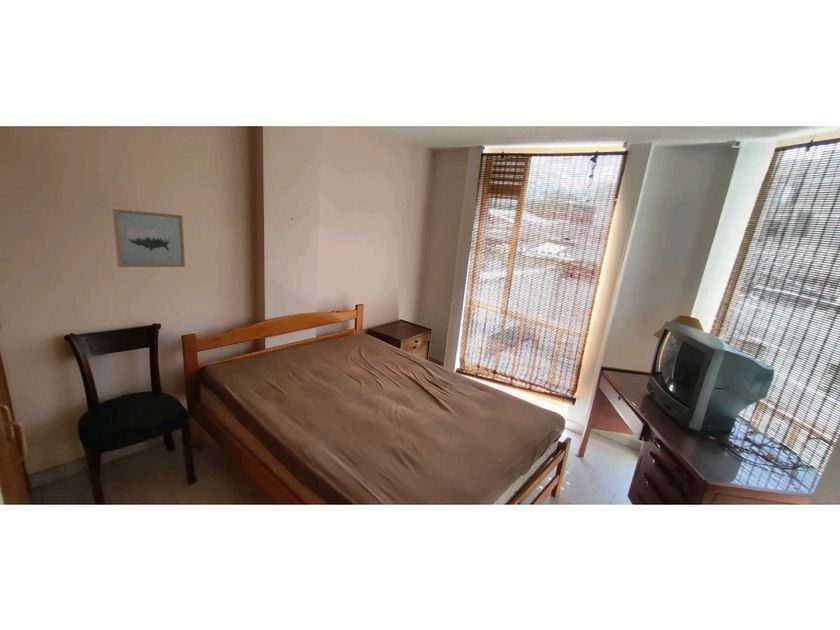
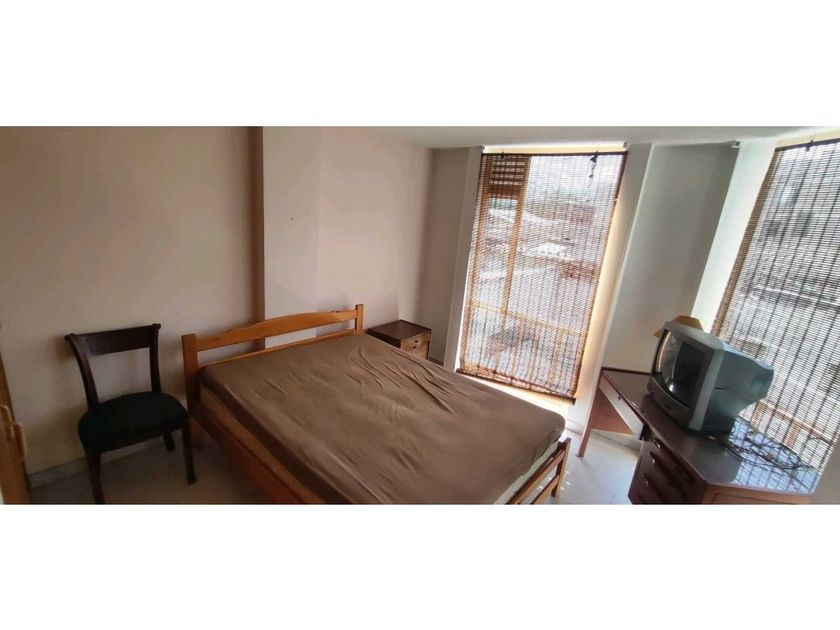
- wall art [111,207,186,268]
